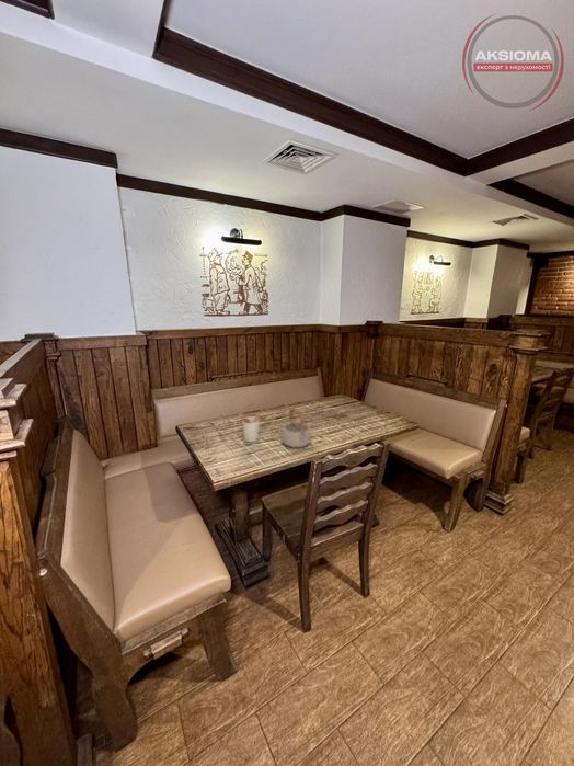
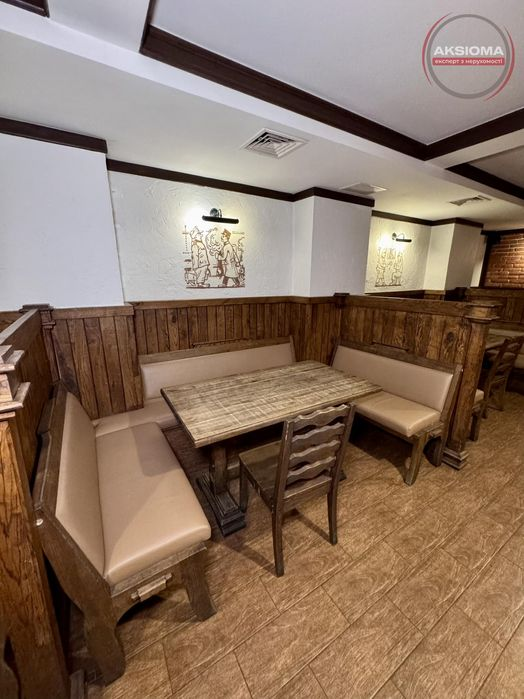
- teapot [282,407,311,449]
- utensil holder [238,411,262,443]
